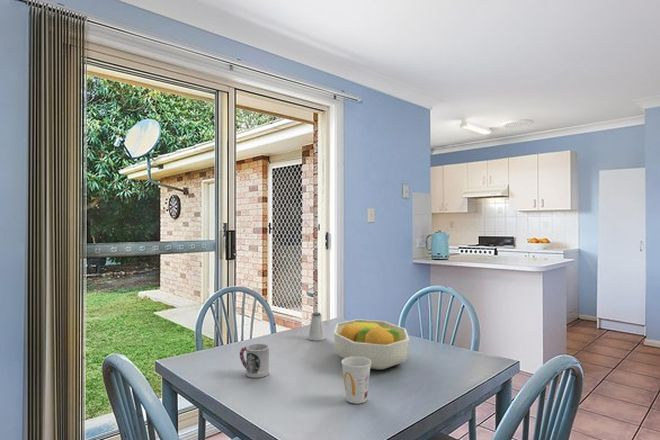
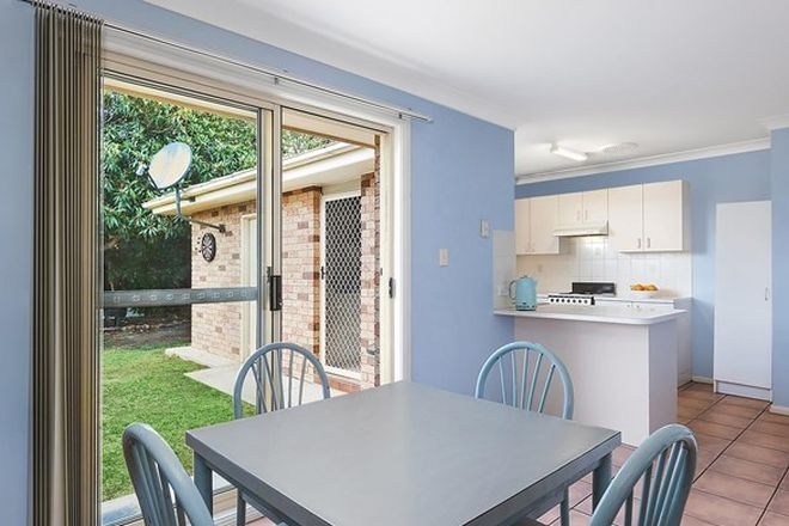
- saltshaker [307,311,326,341]
- cup [340,357,371,405]
- cup [239,343,270,379]
- fruit bowl [333,318,410,371]
